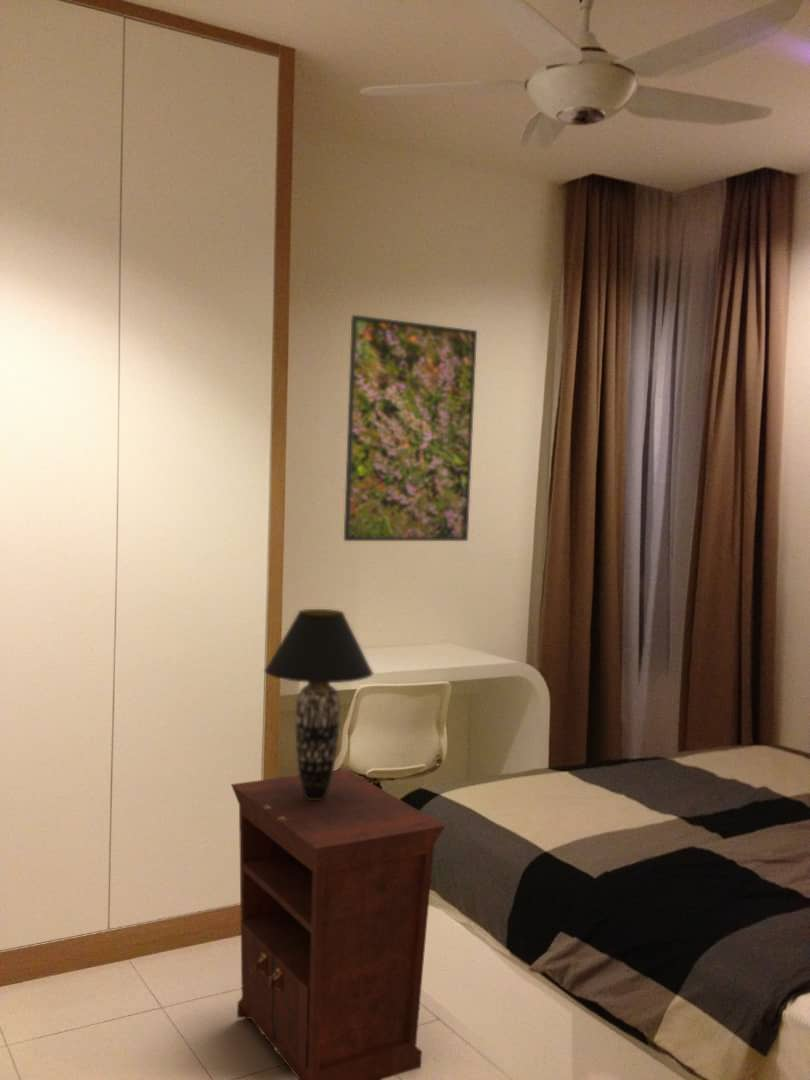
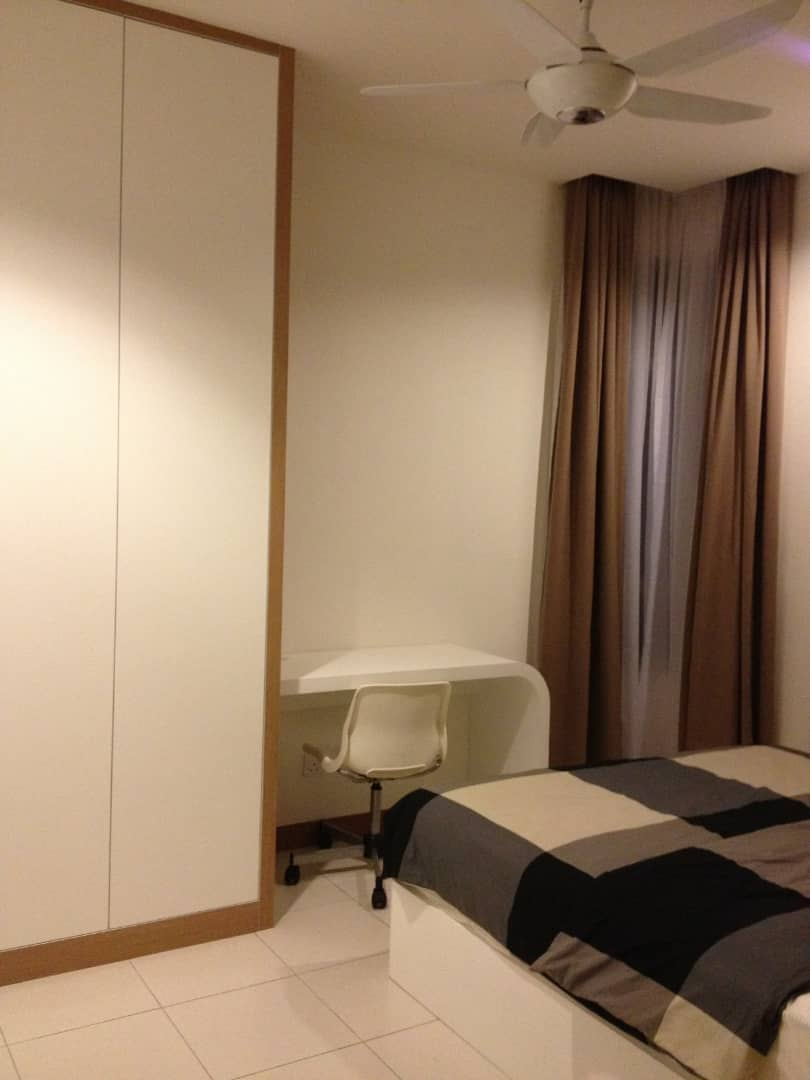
- table lamp [264,608,374,800]
- nightstand [230,768,446,1080]
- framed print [343,314,478,542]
